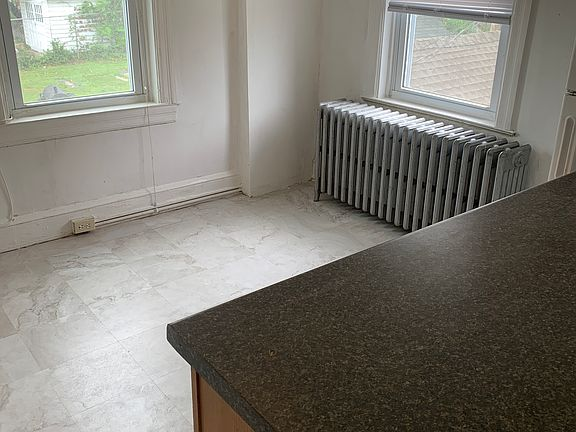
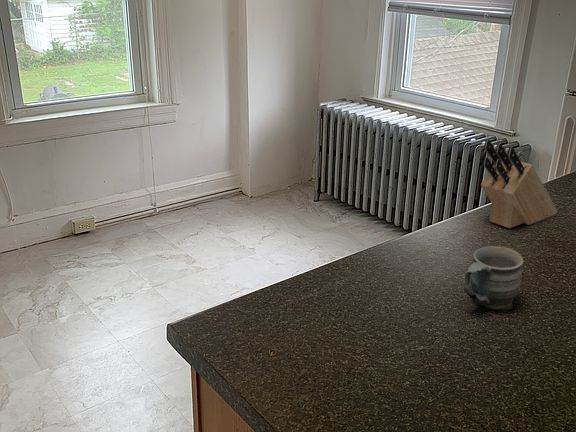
+ mug [463,245,524,311]
+ knife block [480,139,558,229]
